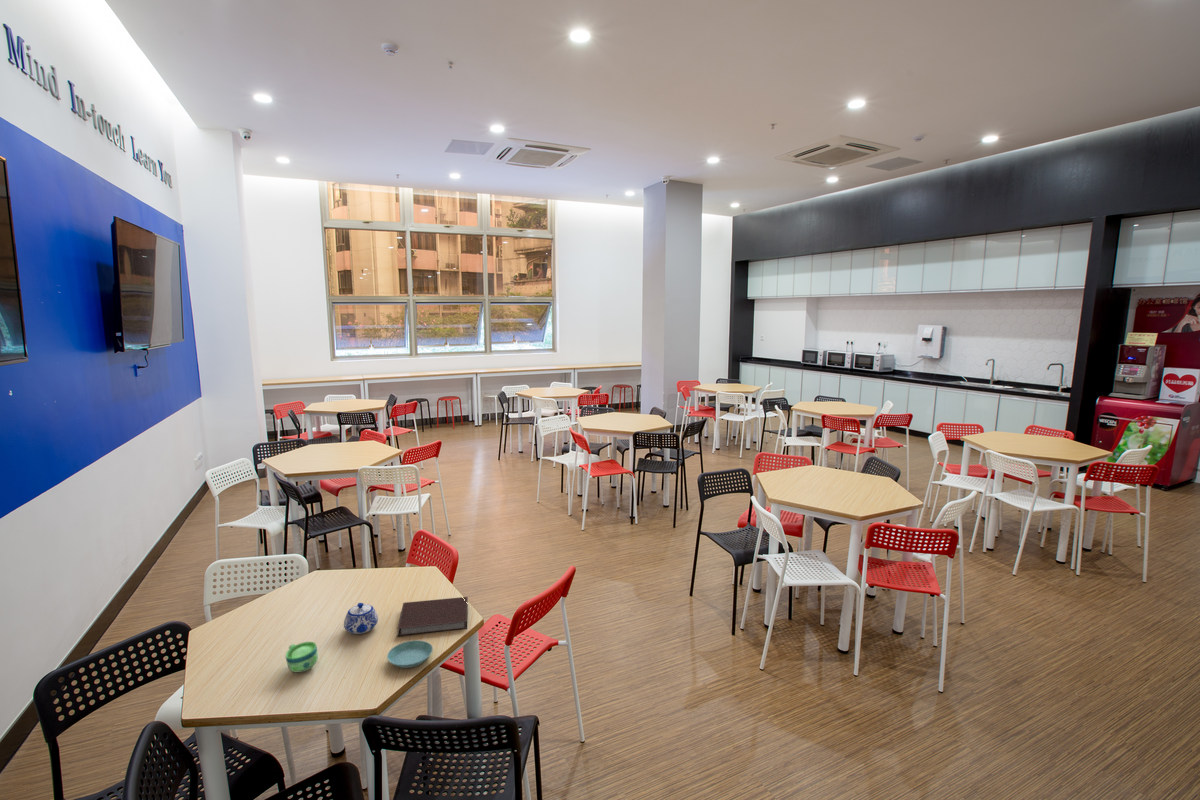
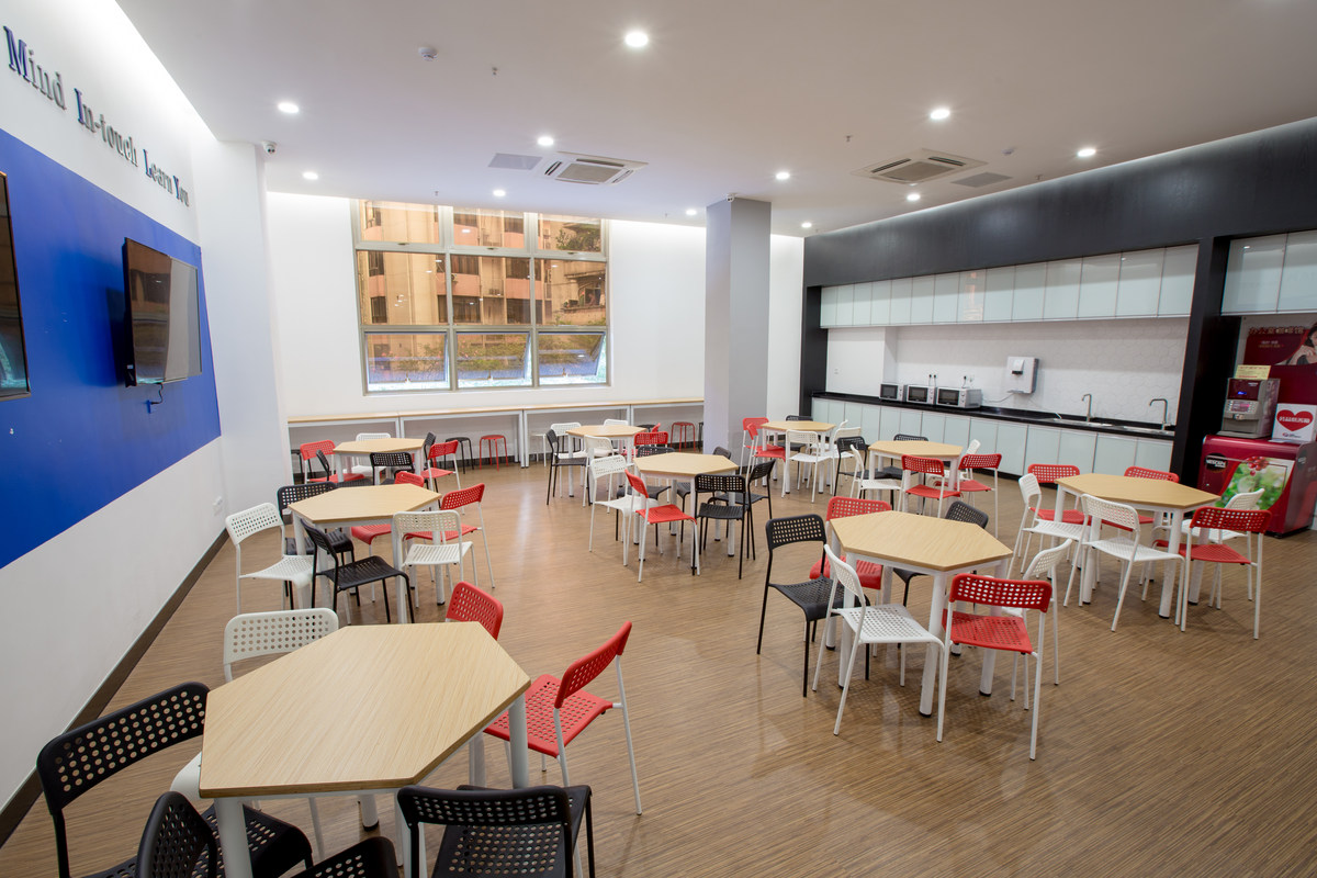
- saucer [386,639,434,669]
- cup [284,641,319,673]
- teapot [343,602,379,635]
- notebook [396,596,469,638]
